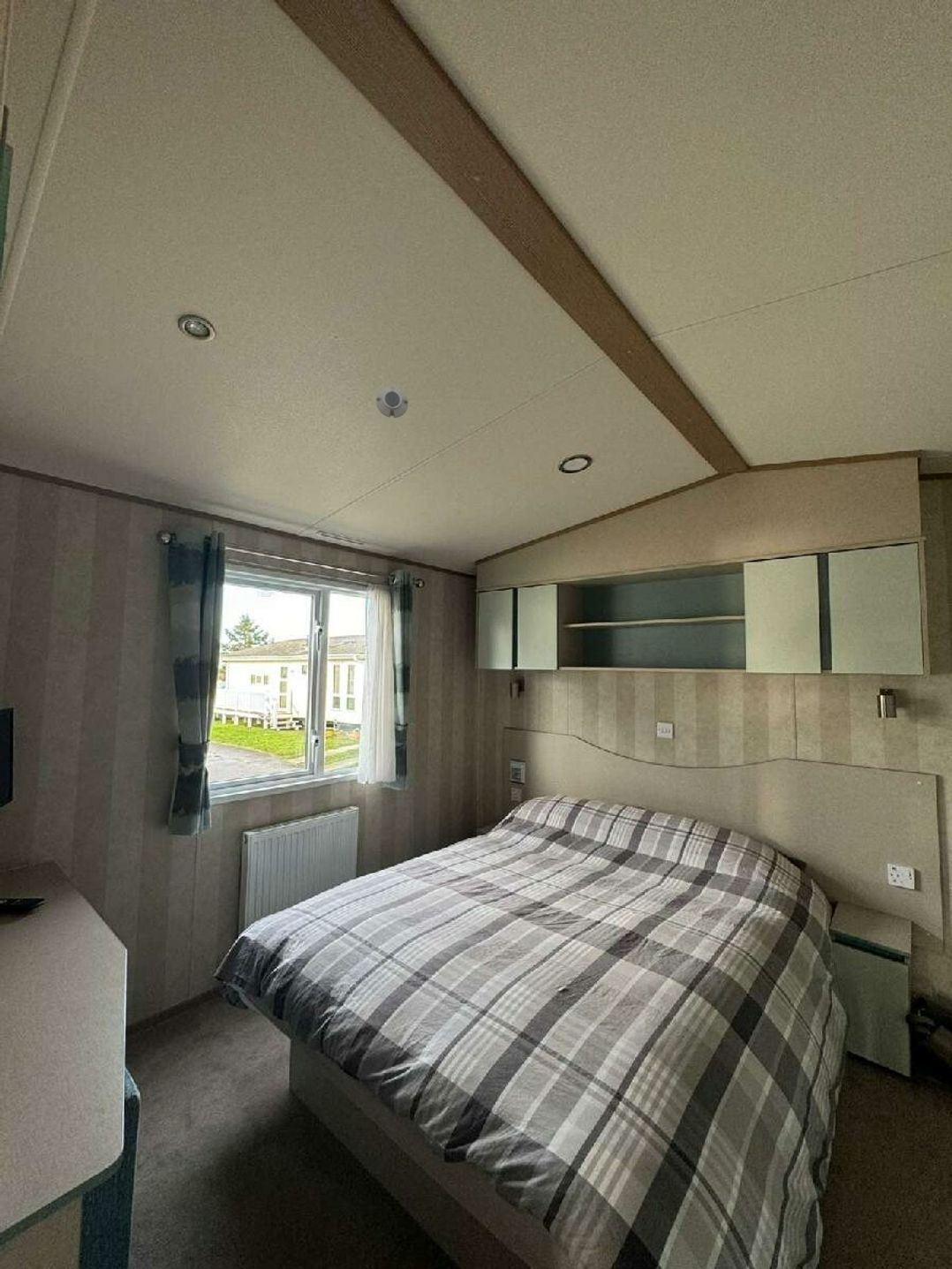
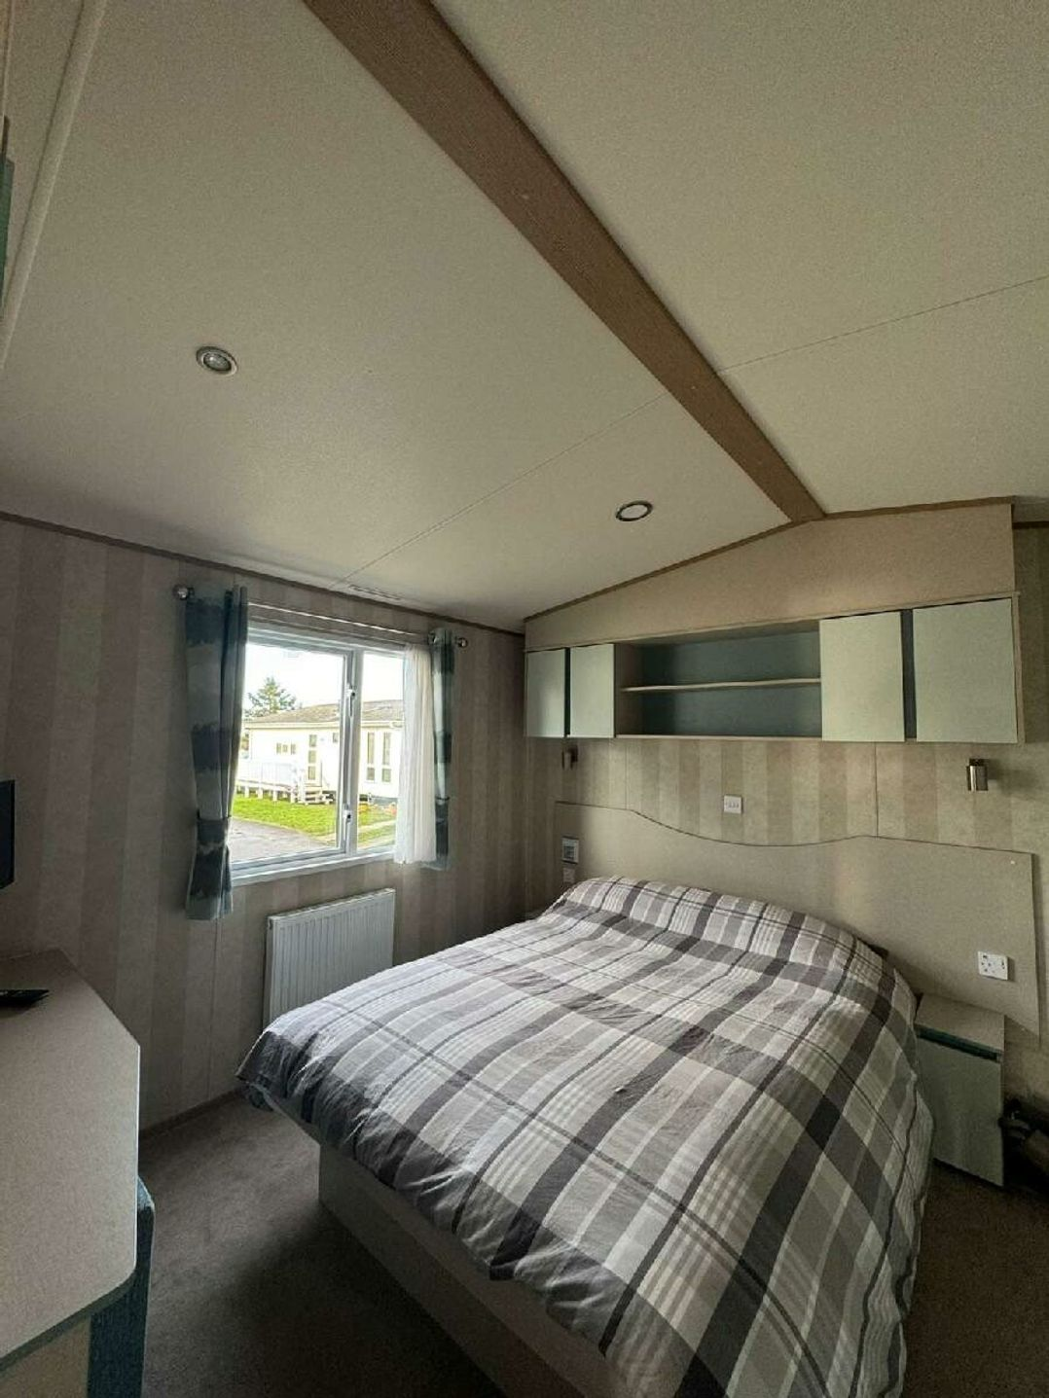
- smoke detector [375,386,409,419]
